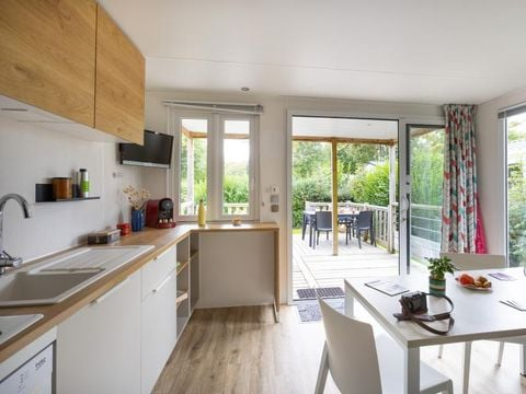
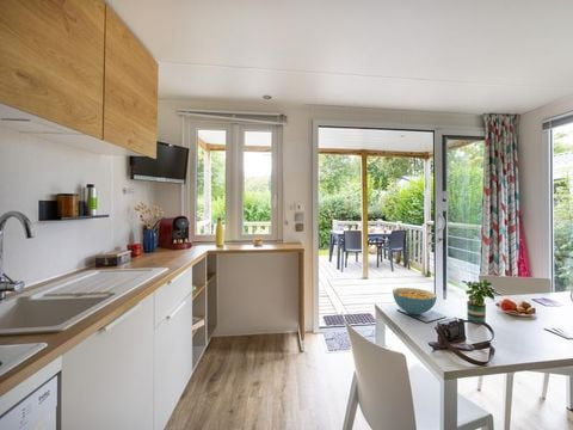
+ cereal bowl [392,287,438,317]
